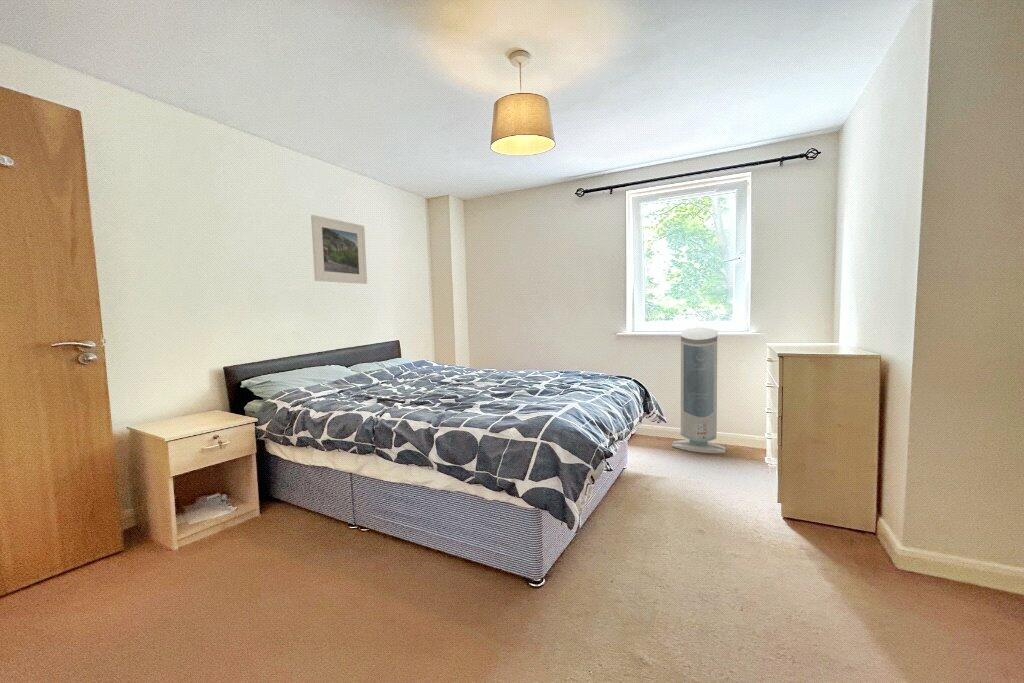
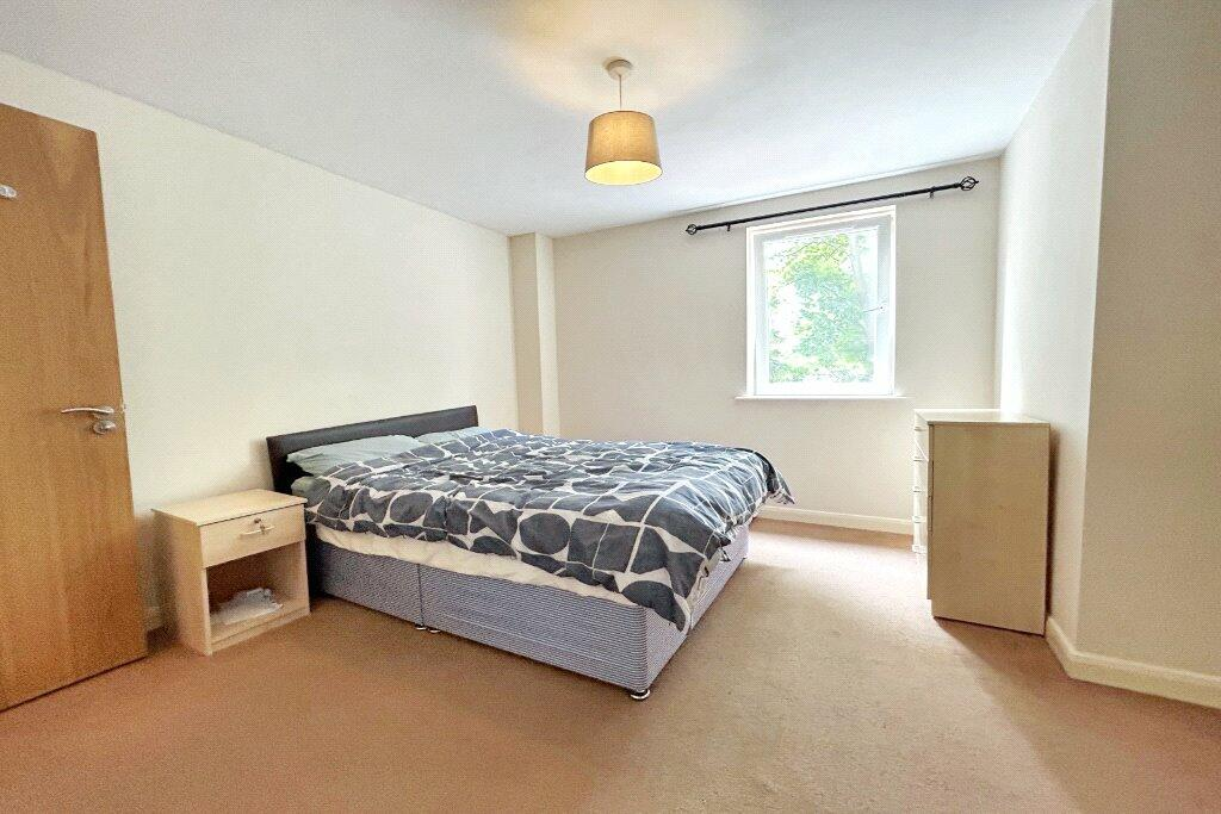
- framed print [310,214,368,285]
- air purifier [671,327,727,454]
